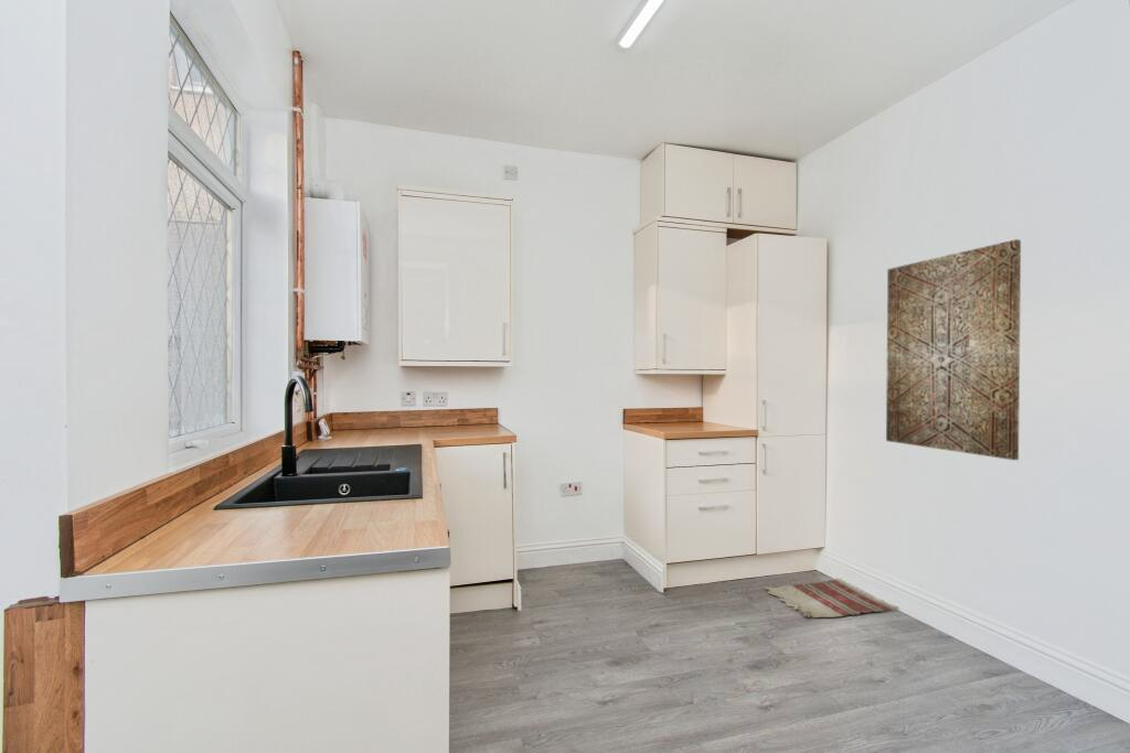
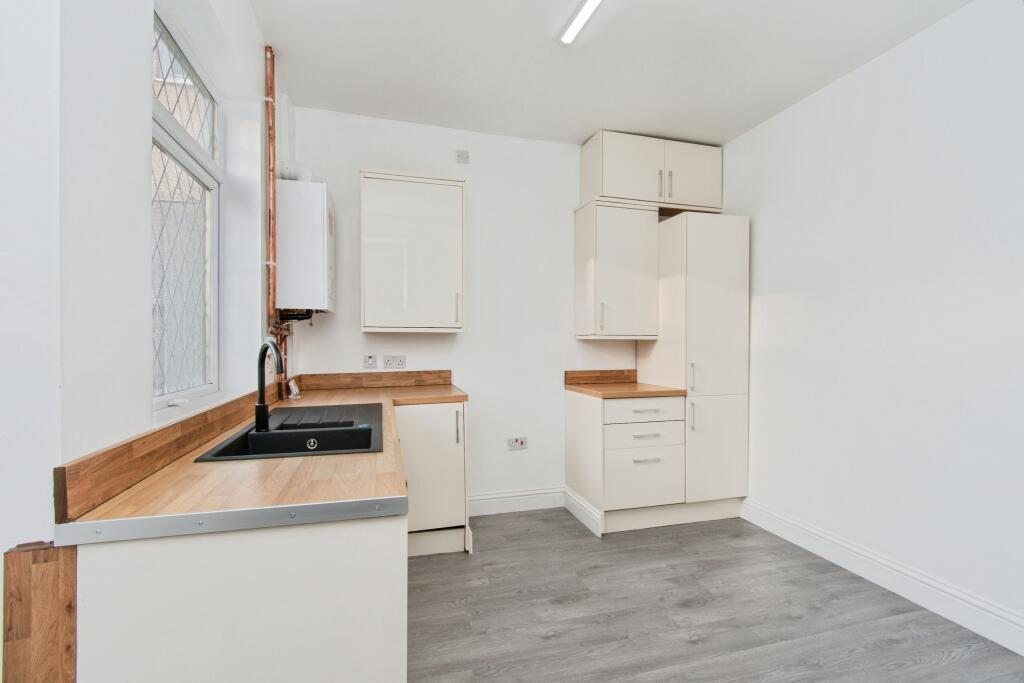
- rug [764,577,900,618]
- wall art [885,238,1022,461]
